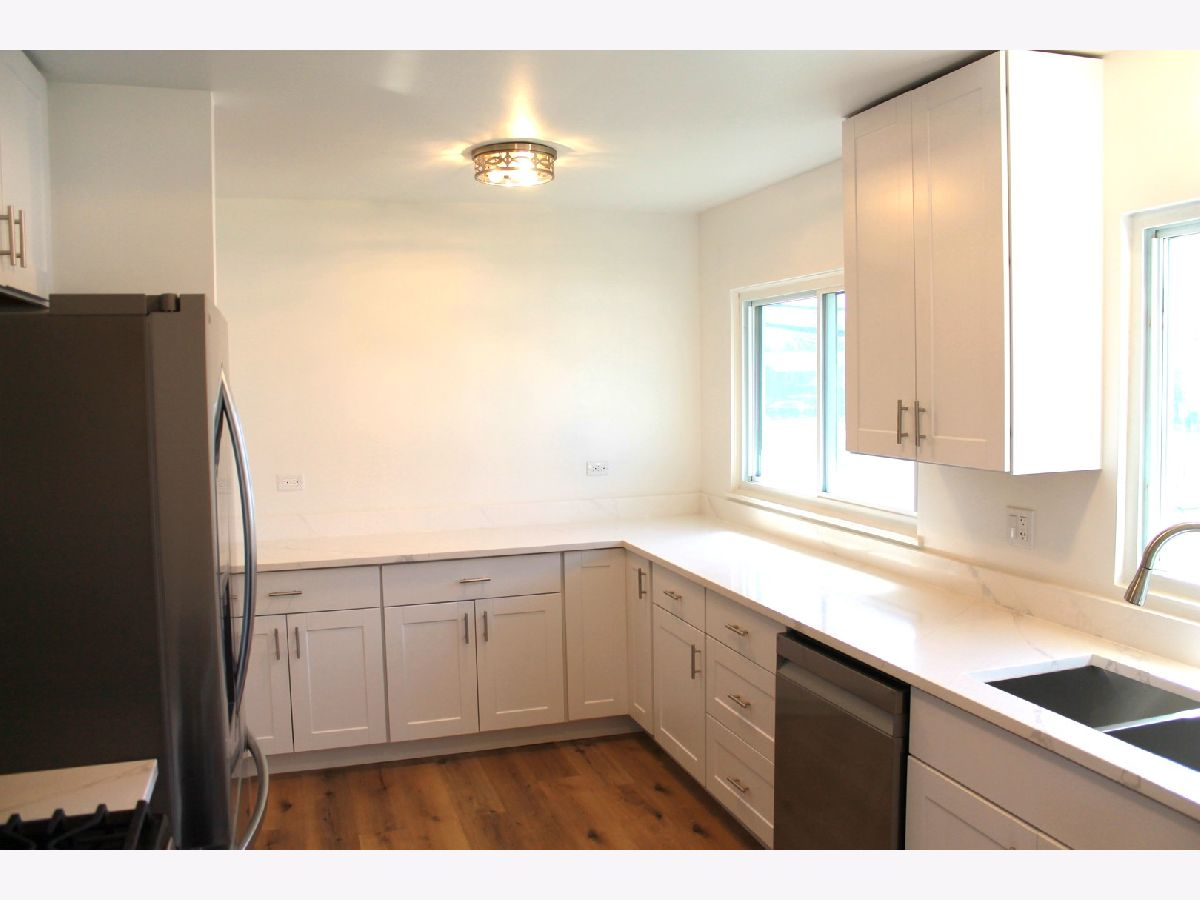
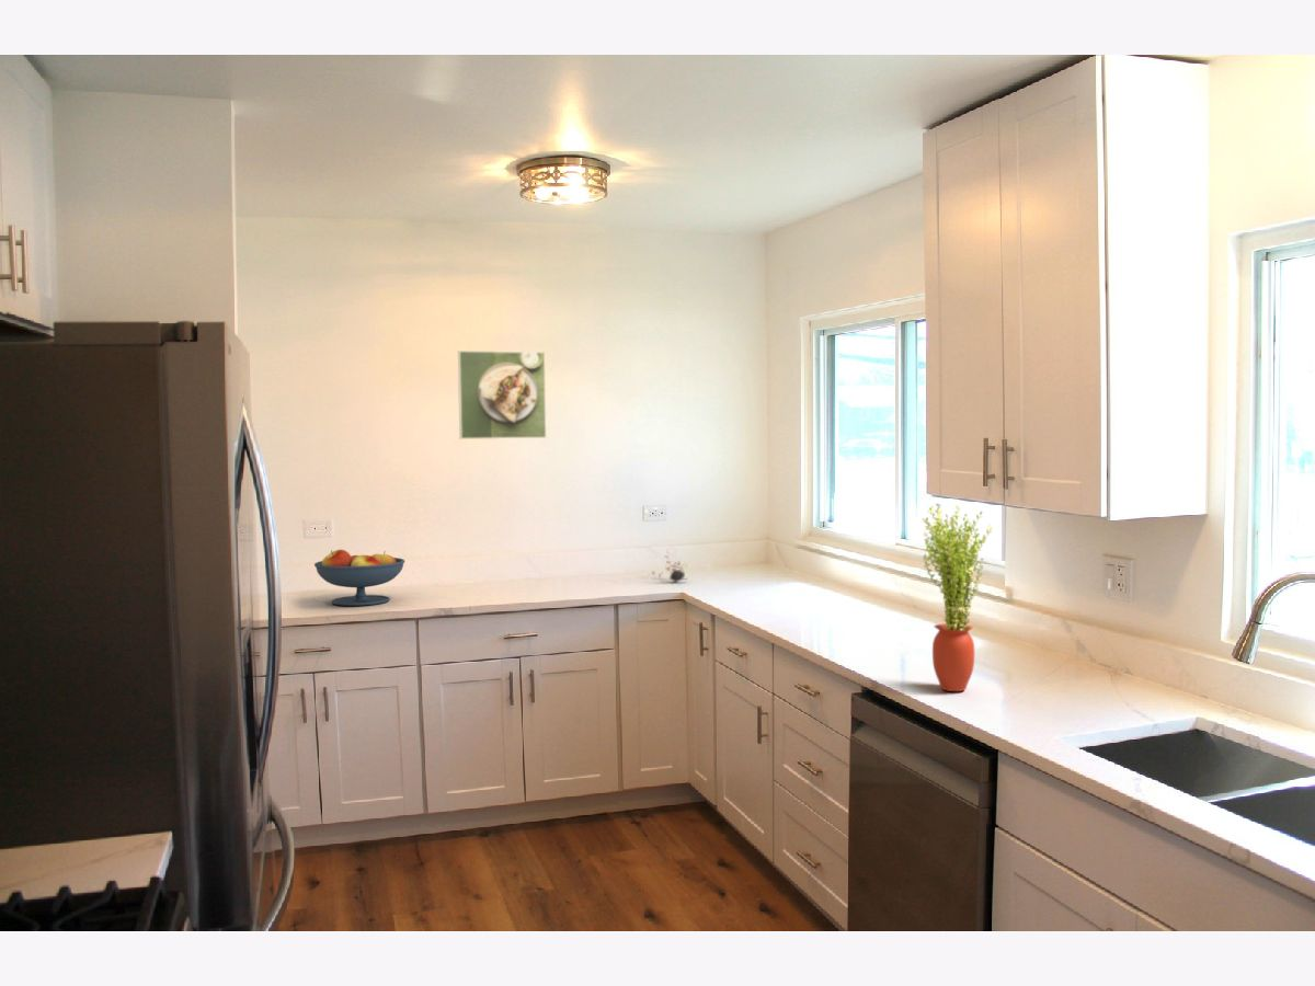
+ fruit bowl [313,549,405,607]
+ teapot [641,548,688,583]
+ potted plant [921,503,994,692]
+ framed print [457,349,548,440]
